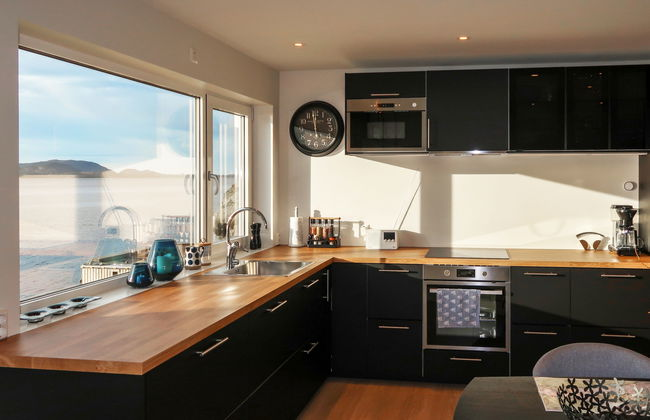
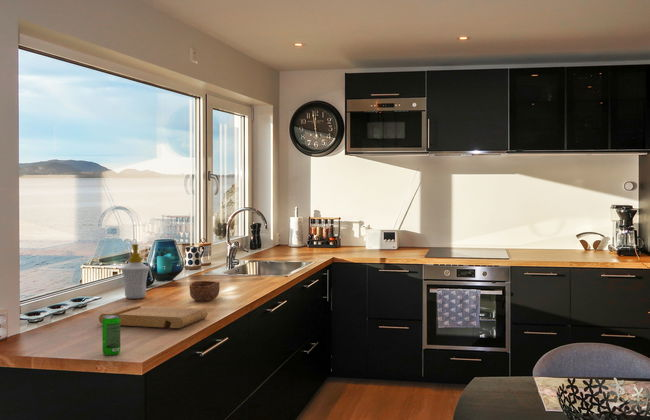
+ beverage can [101,315,121,356]
+ bowl [188,280,221,302]
+ cutting board [98,304,209,329]
+ soap bottle [120,243,151,300]
